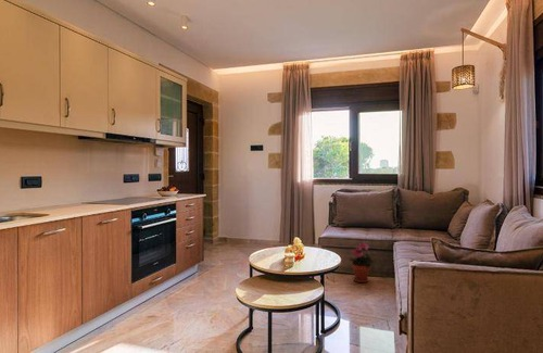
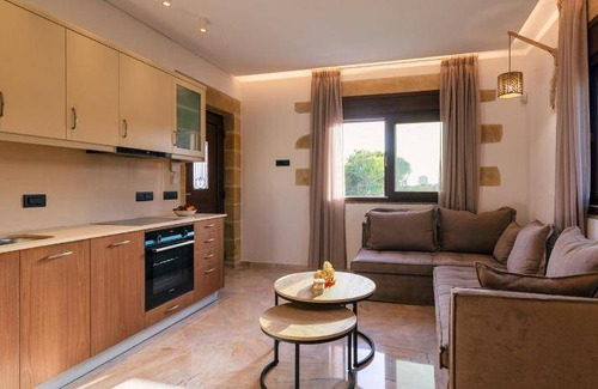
- potted plant [349,242,375,283]
